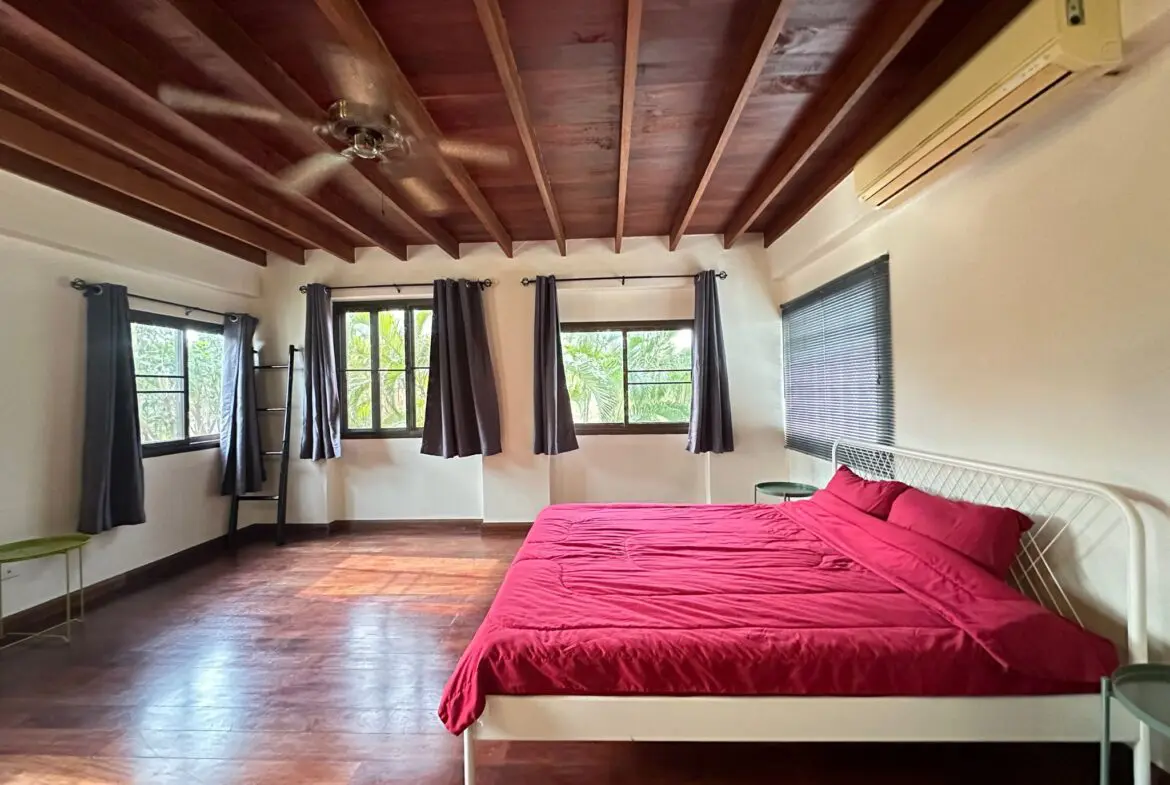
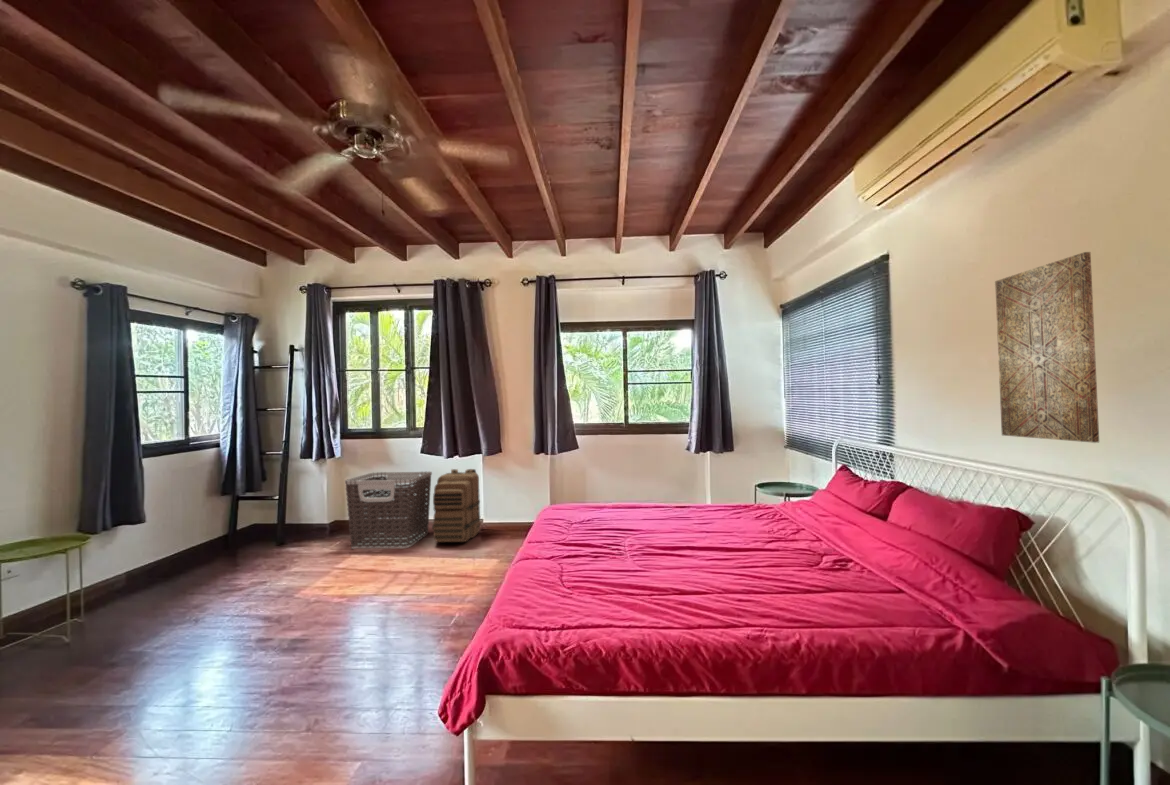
+ backpack [431,468,481,543]
+ wall art [994,251,1100,444]
+ clothes hamper [344,470,433,550]
